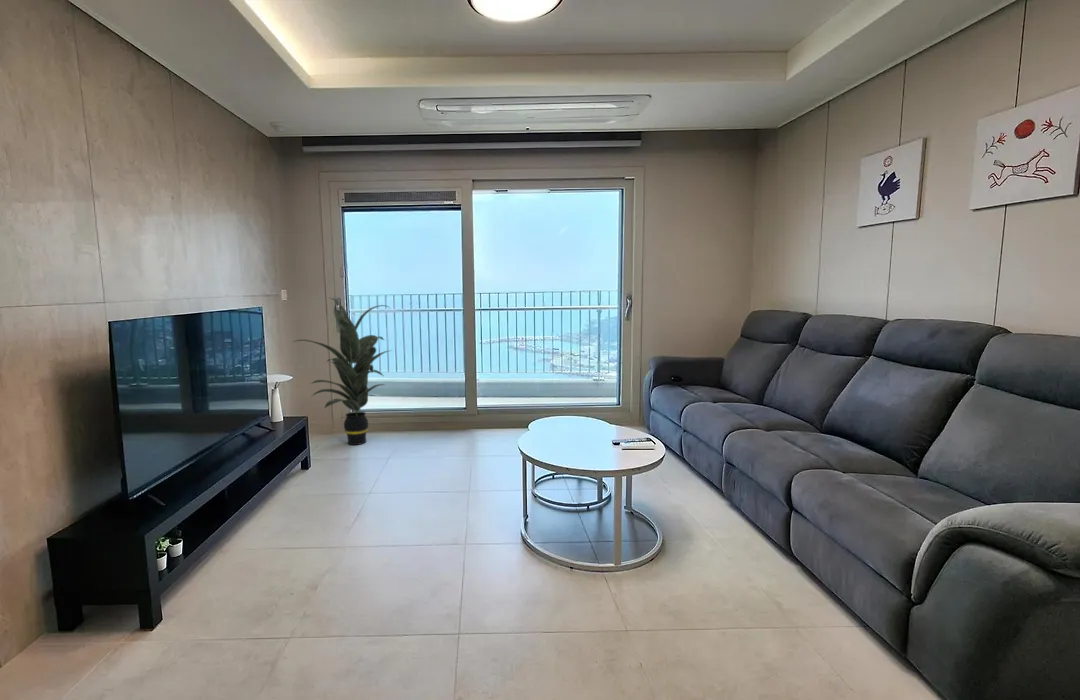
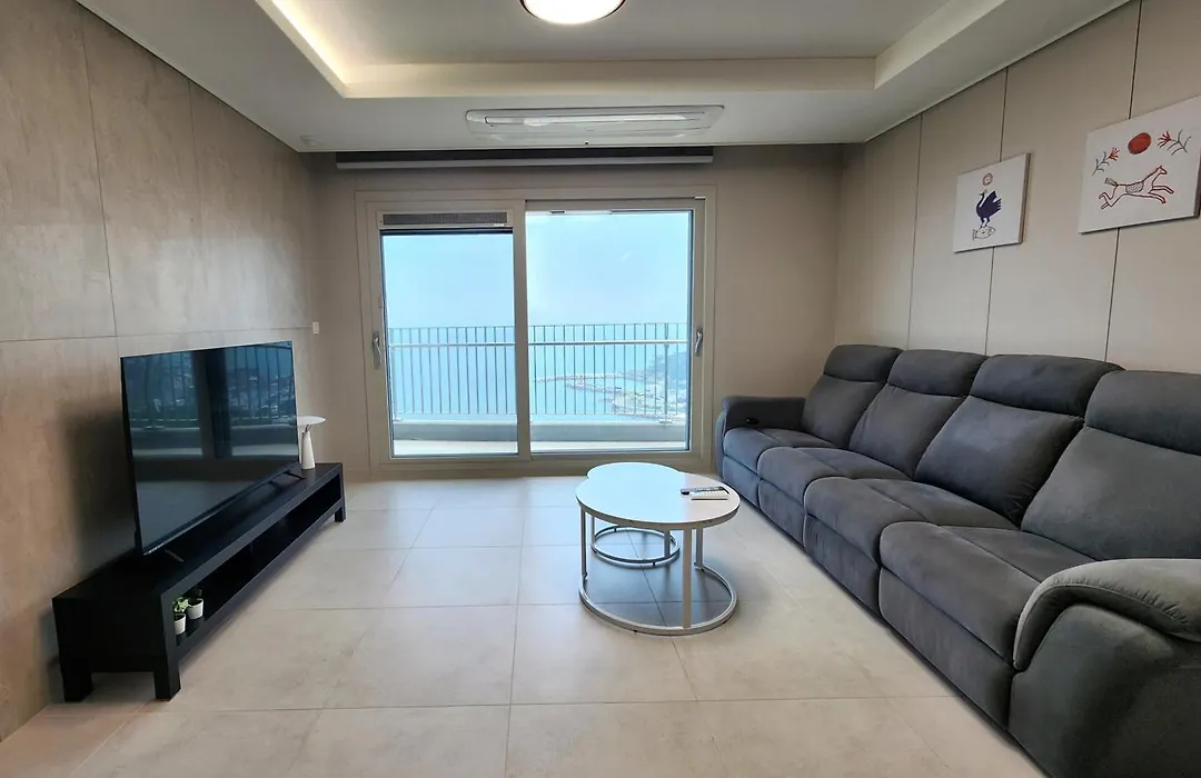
- indoor plant [292,297,394,446]
